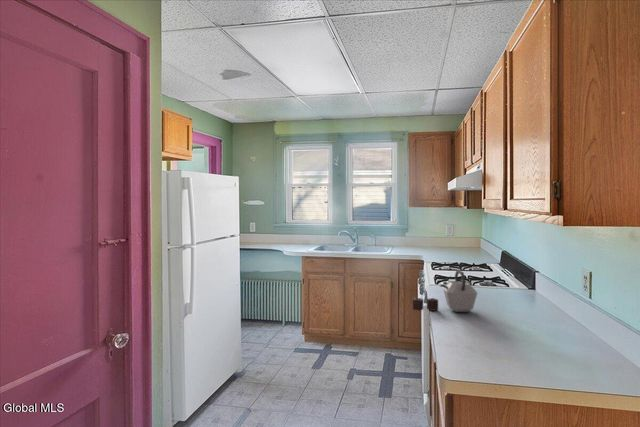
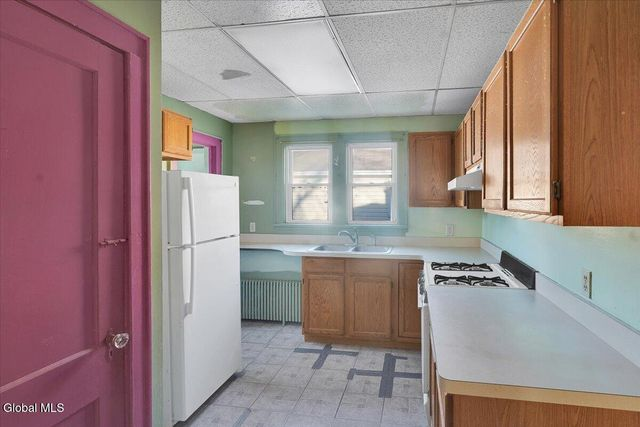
- kettle [412,268,478,313]
